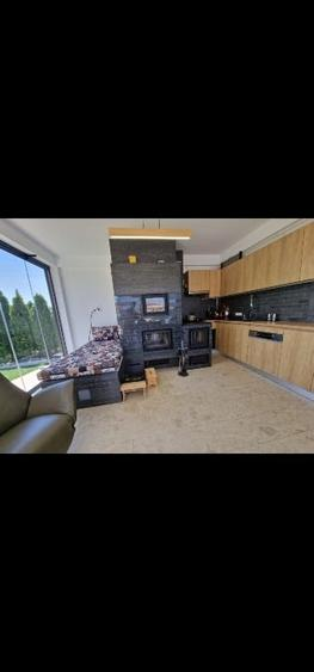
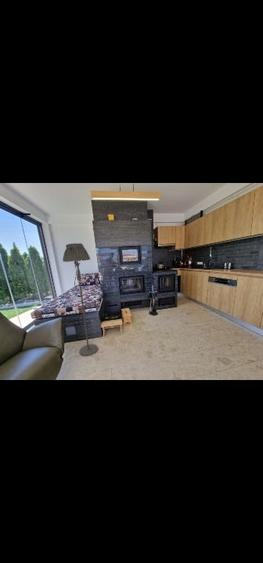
+ floor lamp [62,242,99,357]
